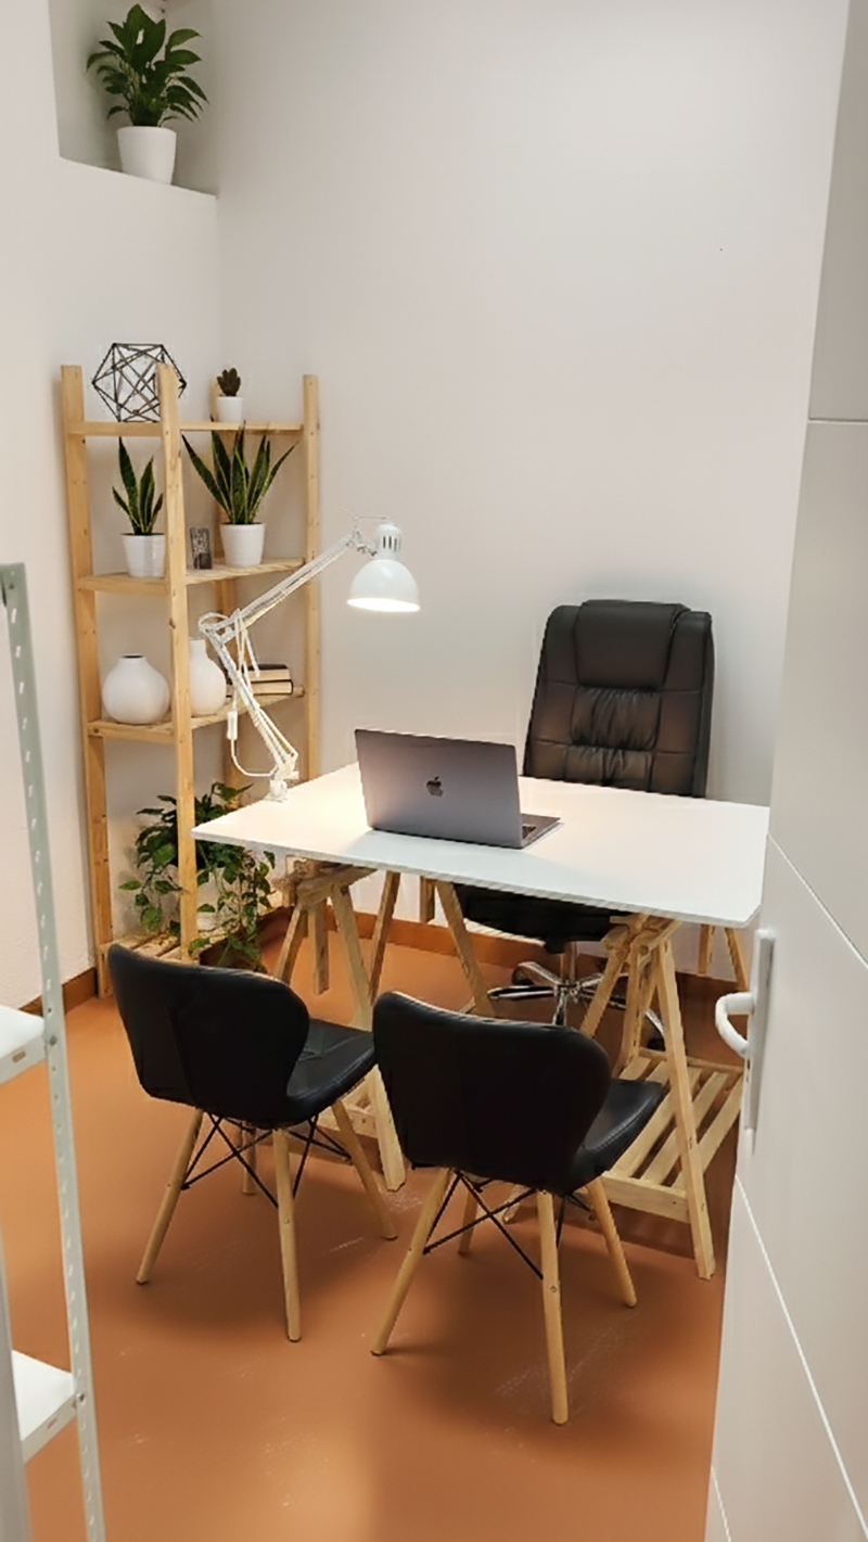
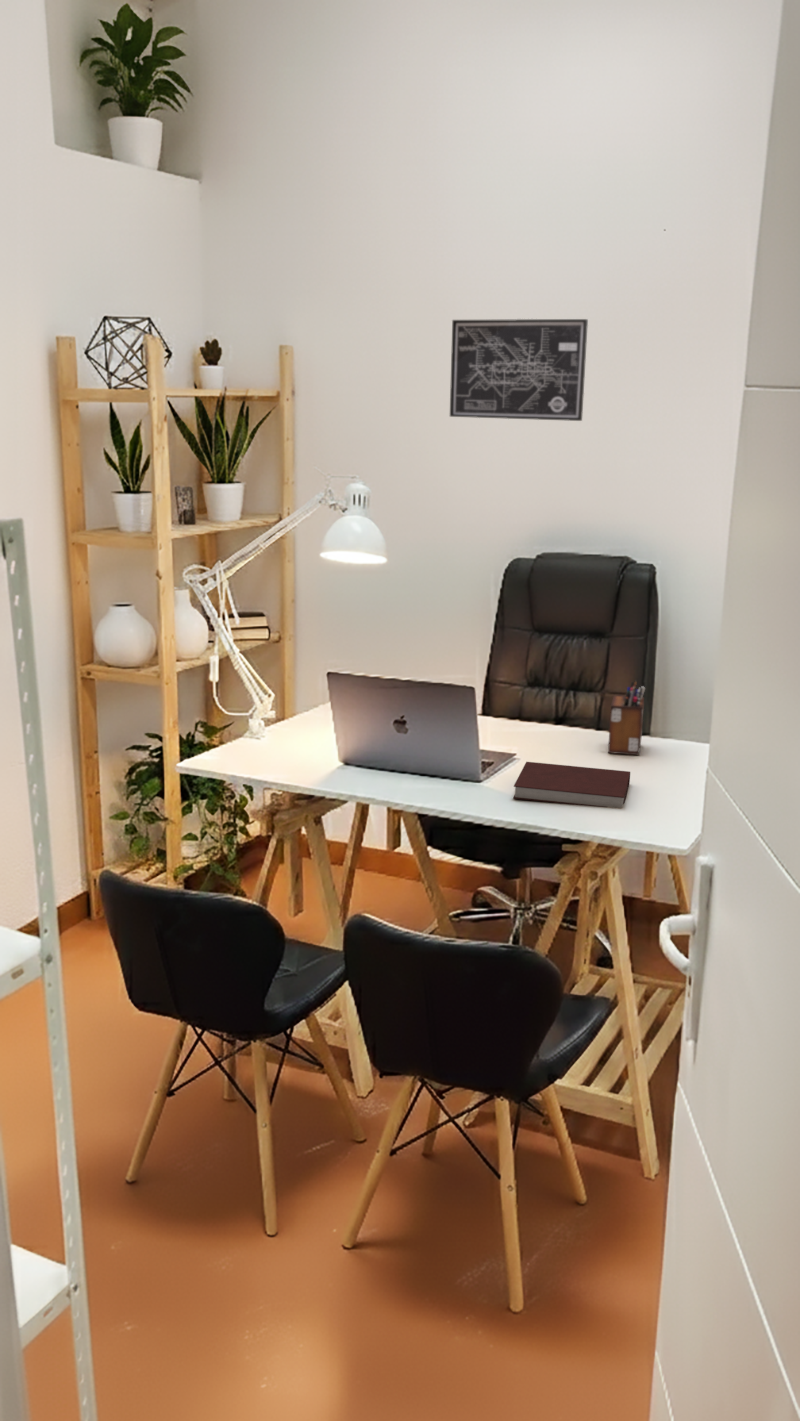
+ desk organizer [607,680,646,756]
+ notebook [512,761,631,809]
+ wall art [449,318,589,422]
